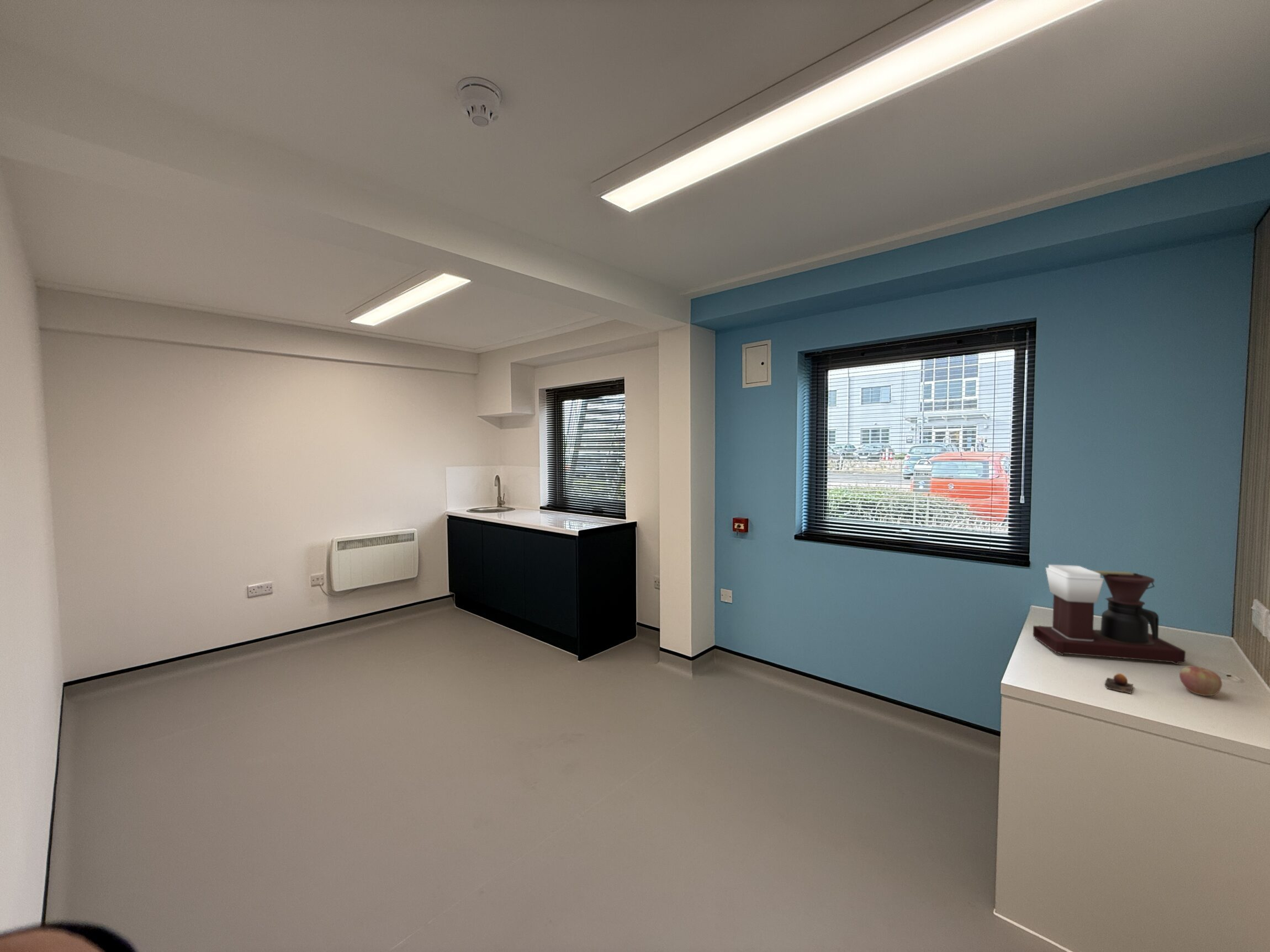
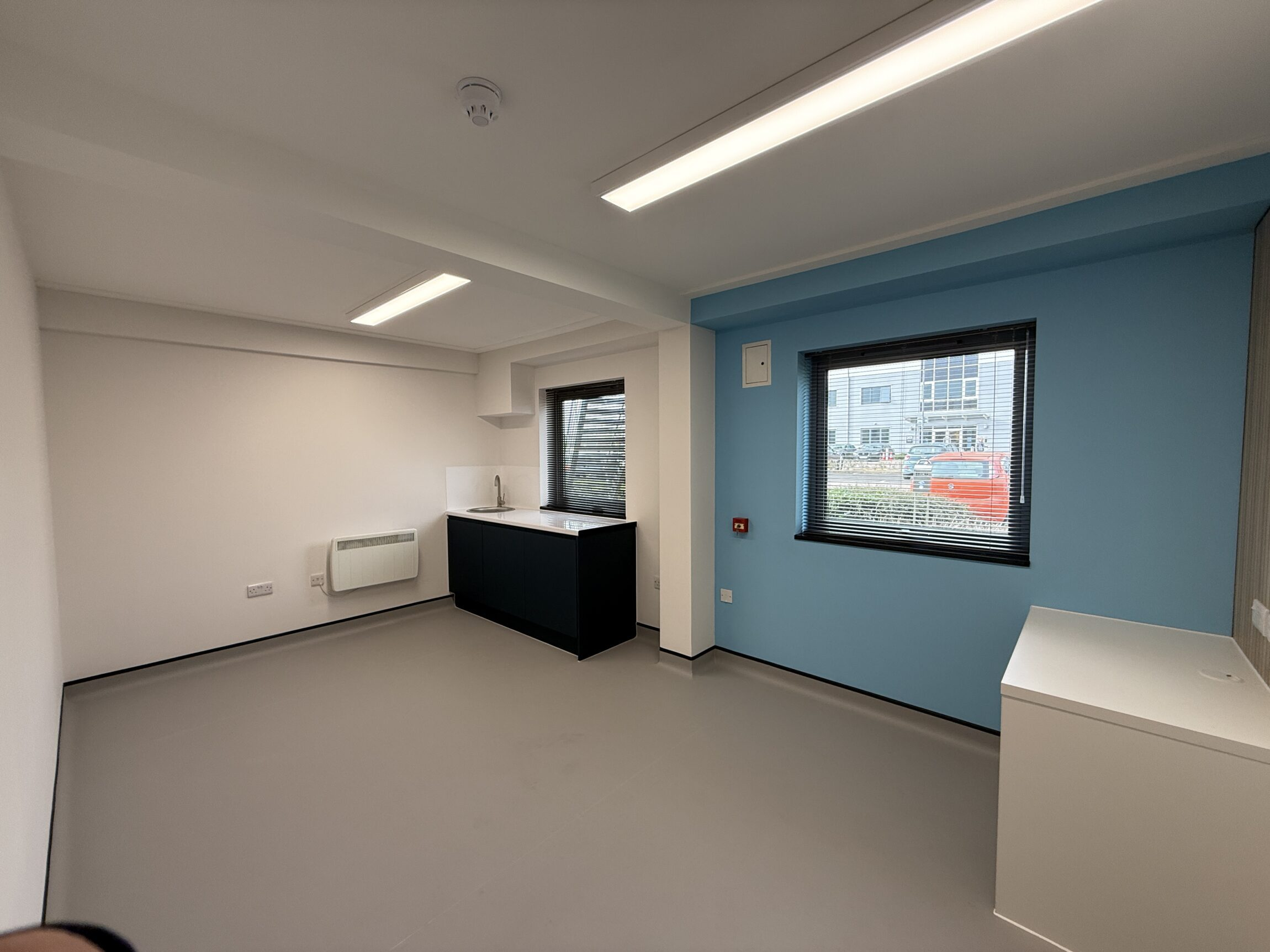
- orange [1104,673,1134,694]
- apple [1179,665,1223,696]
- coffee maker [1033,564,1186,665]
